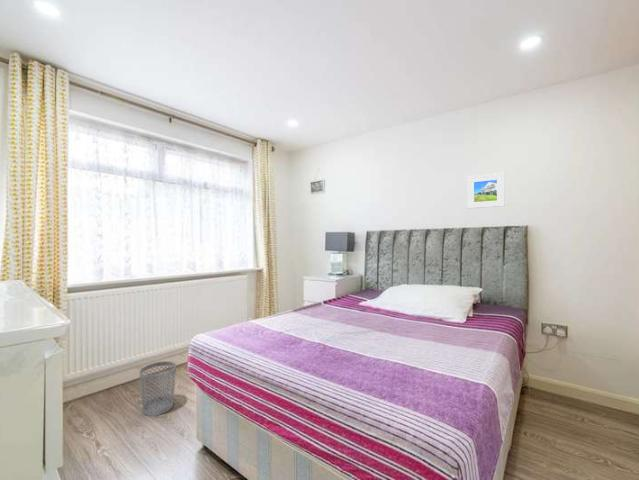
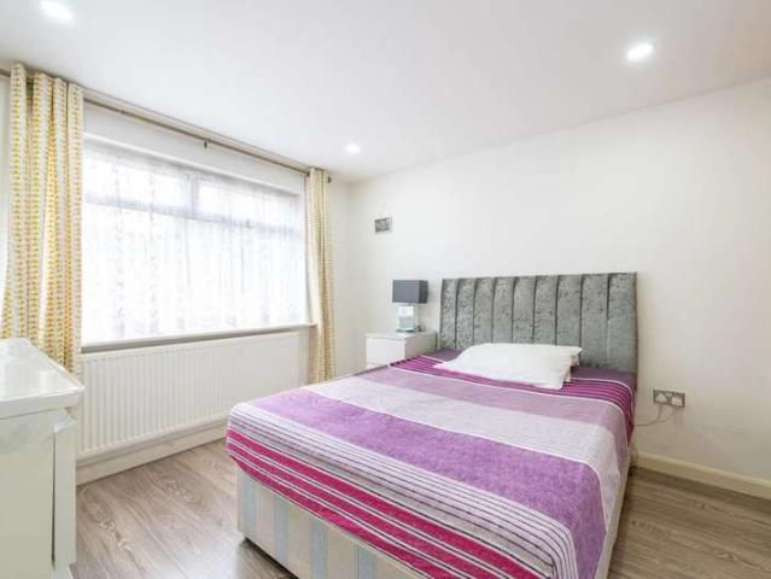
- wastebasket [138,360,177,417]
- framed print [466,172,505,209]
